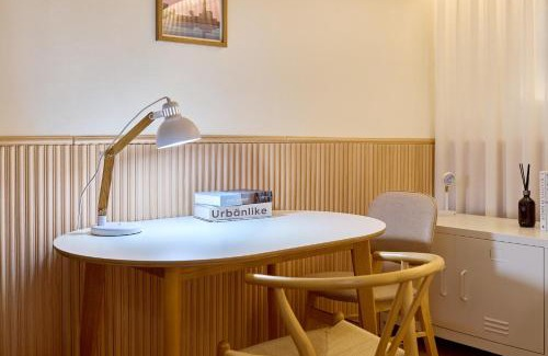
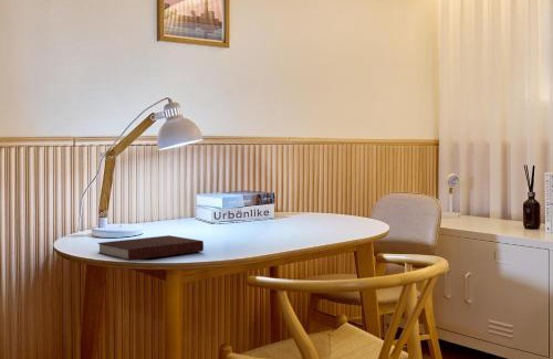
+ notebook [96,234,205,262]
